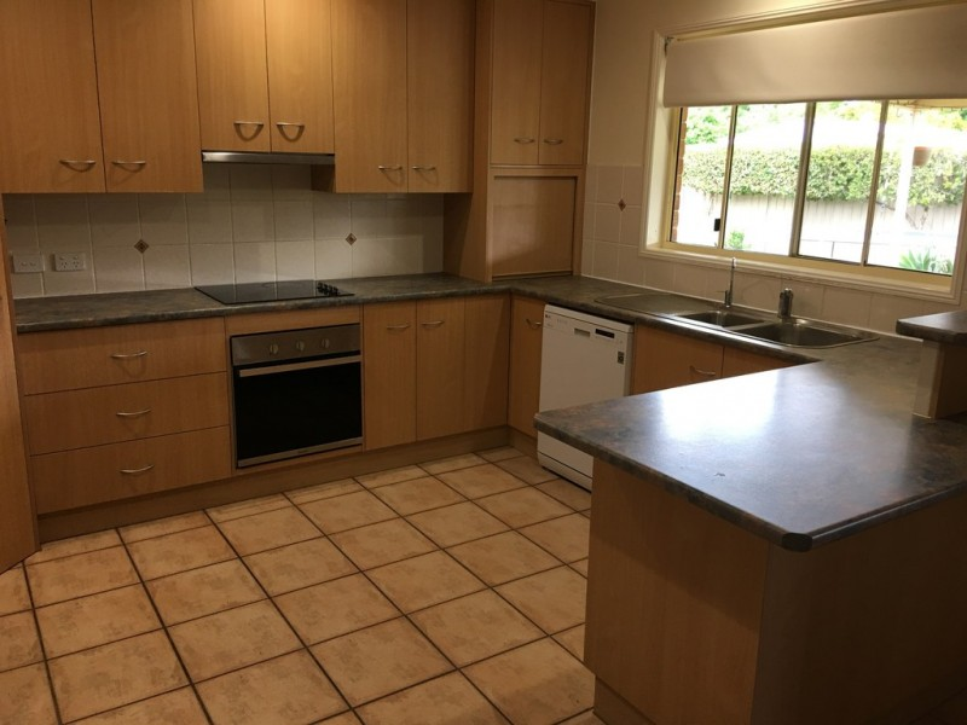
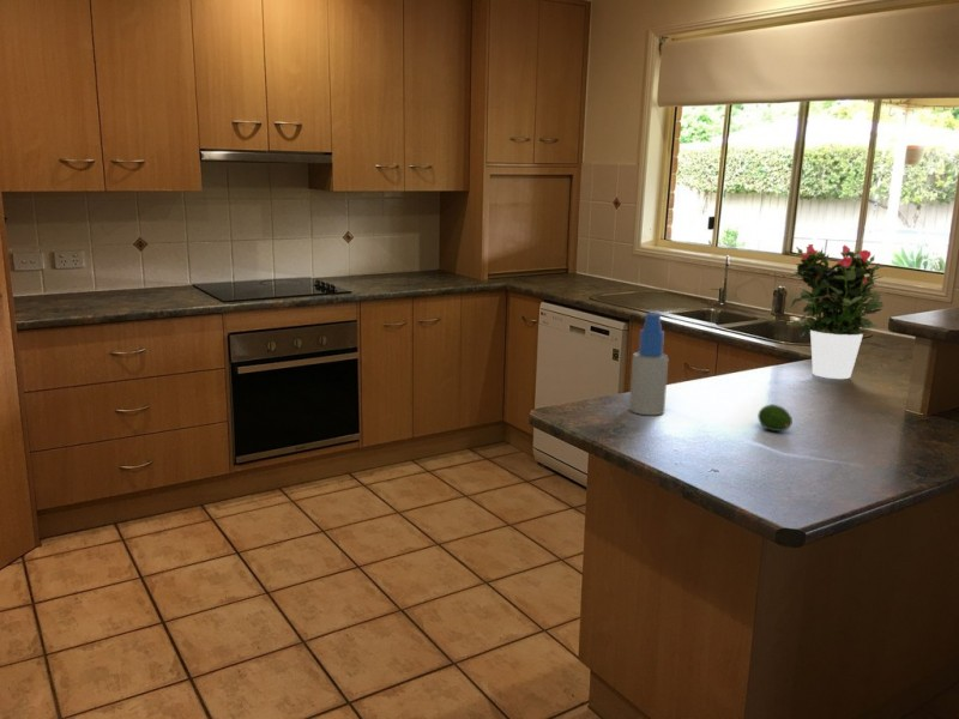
+ spray bottle [628,312,669,416]
+ potted flower [785,243,889,380]
+ fruit [756,404,794,433]
